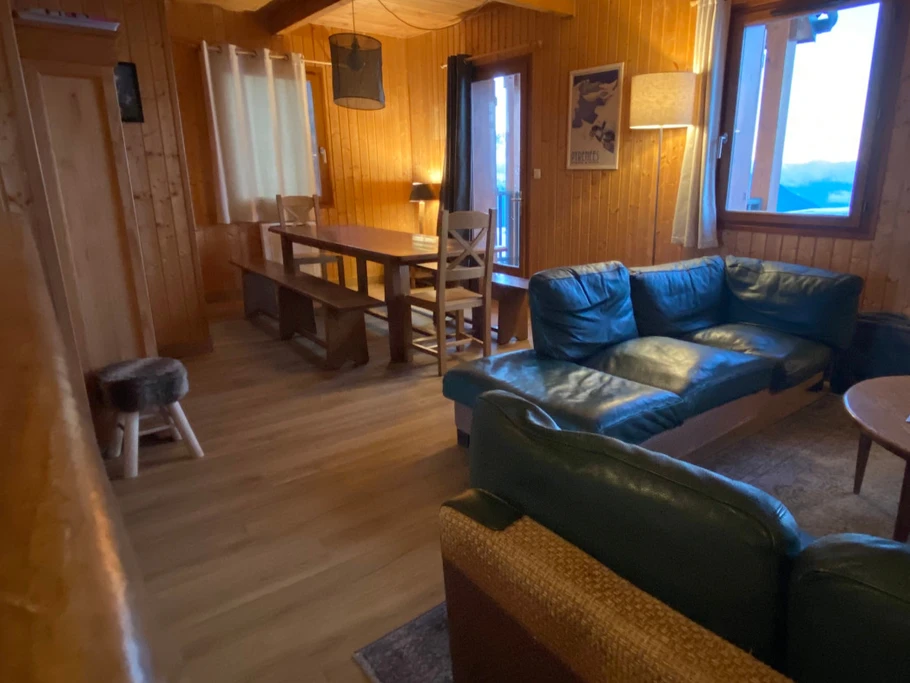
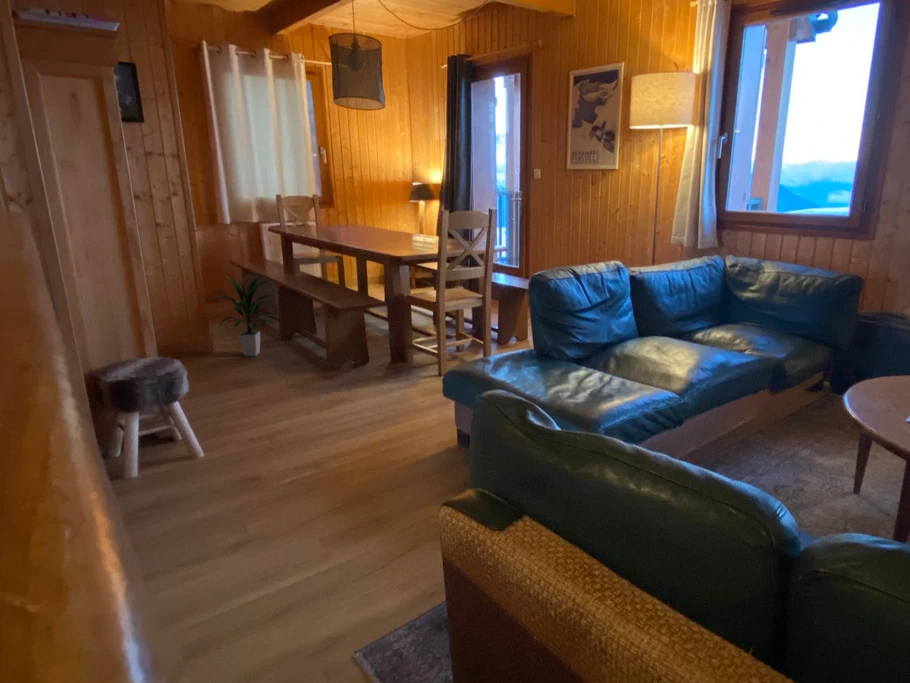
+ indoor plant [213,273,279,357]
